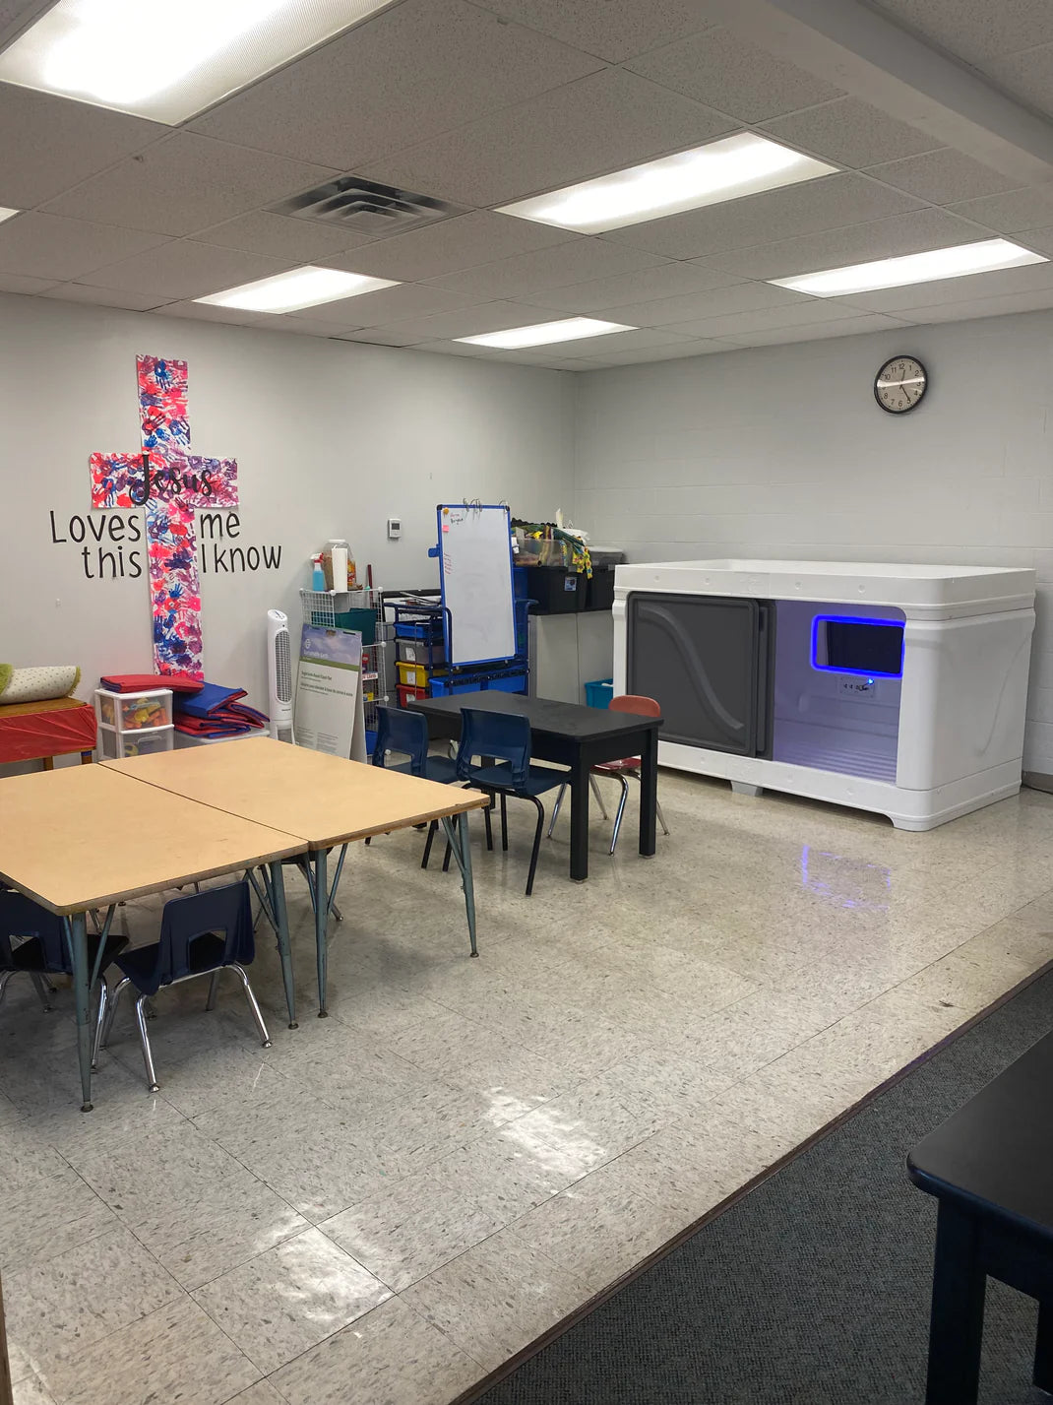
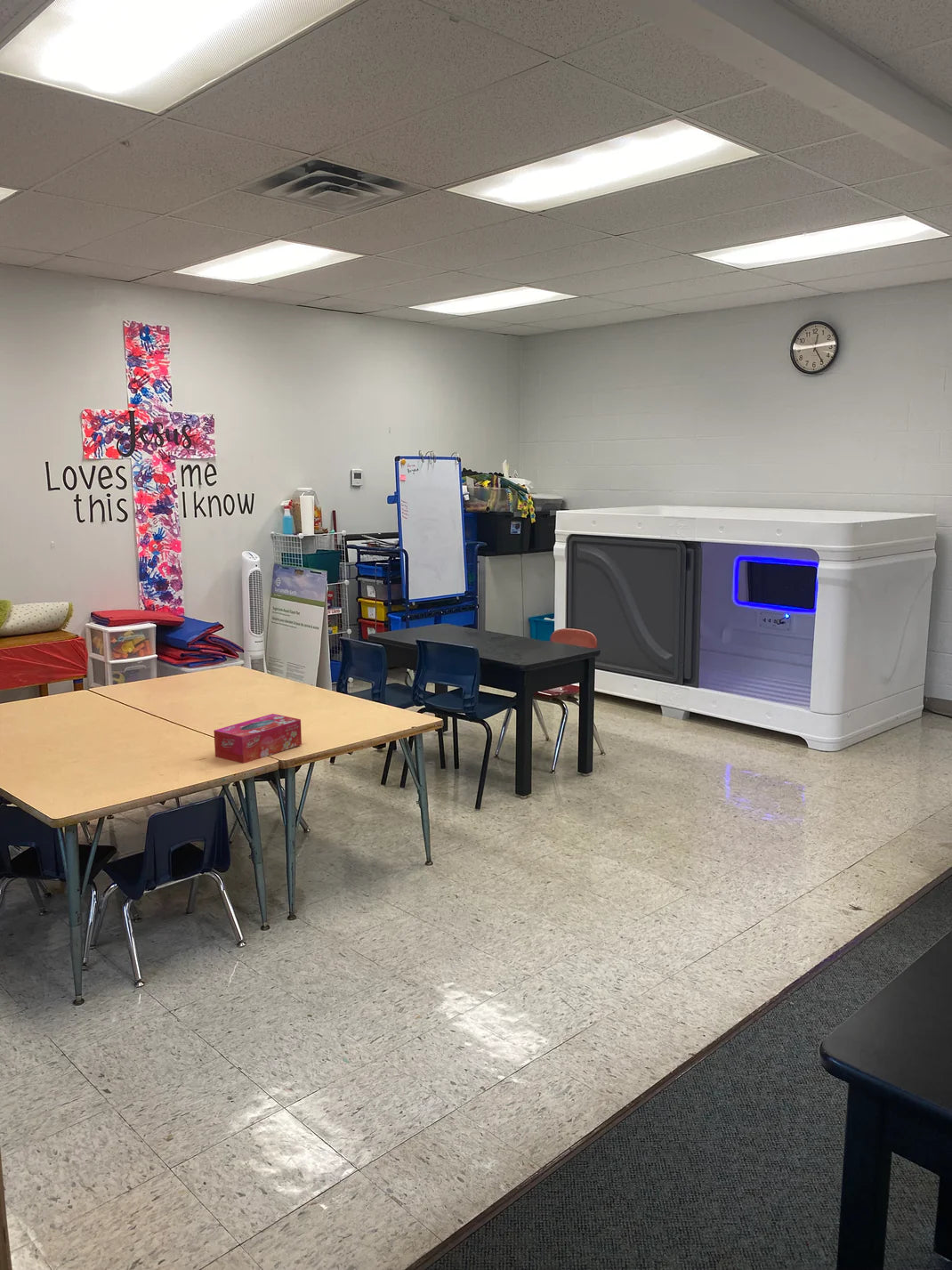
+ tissue box [213,713,303,764]
